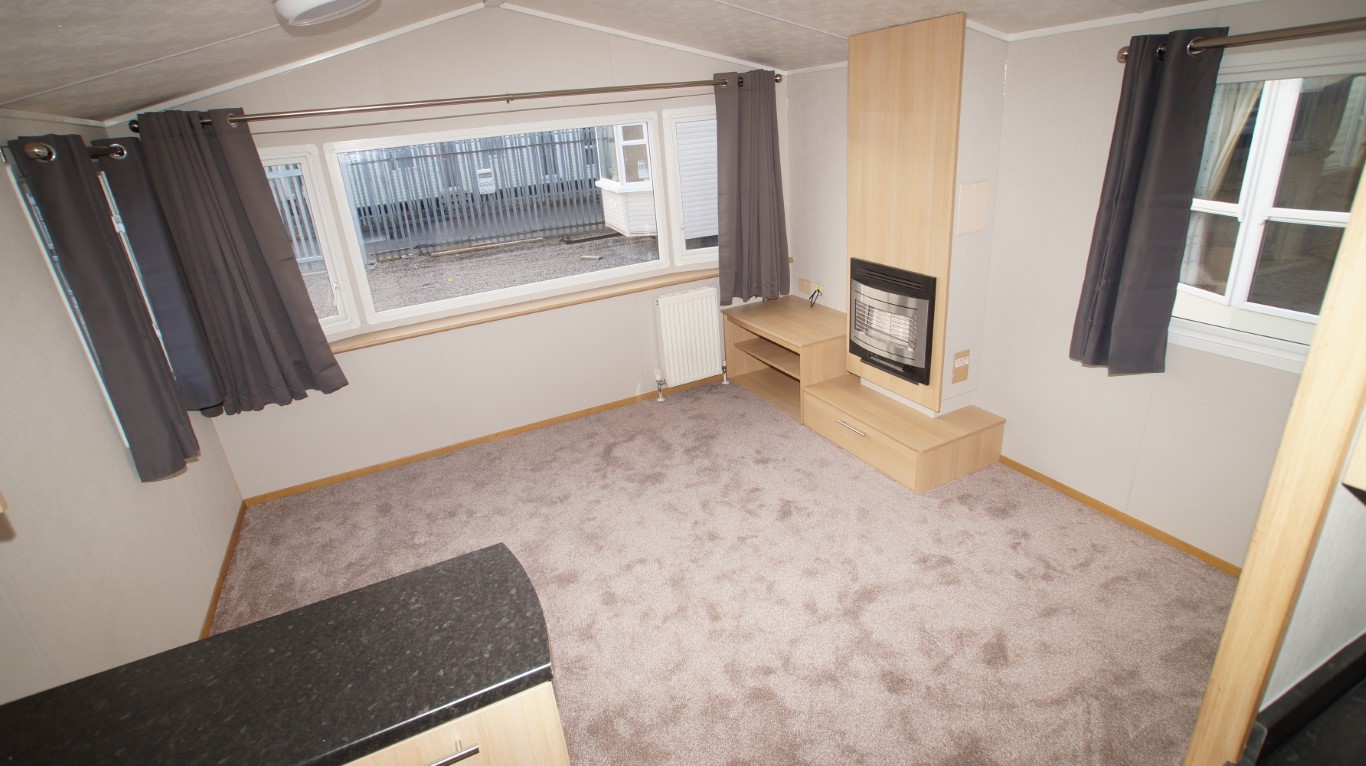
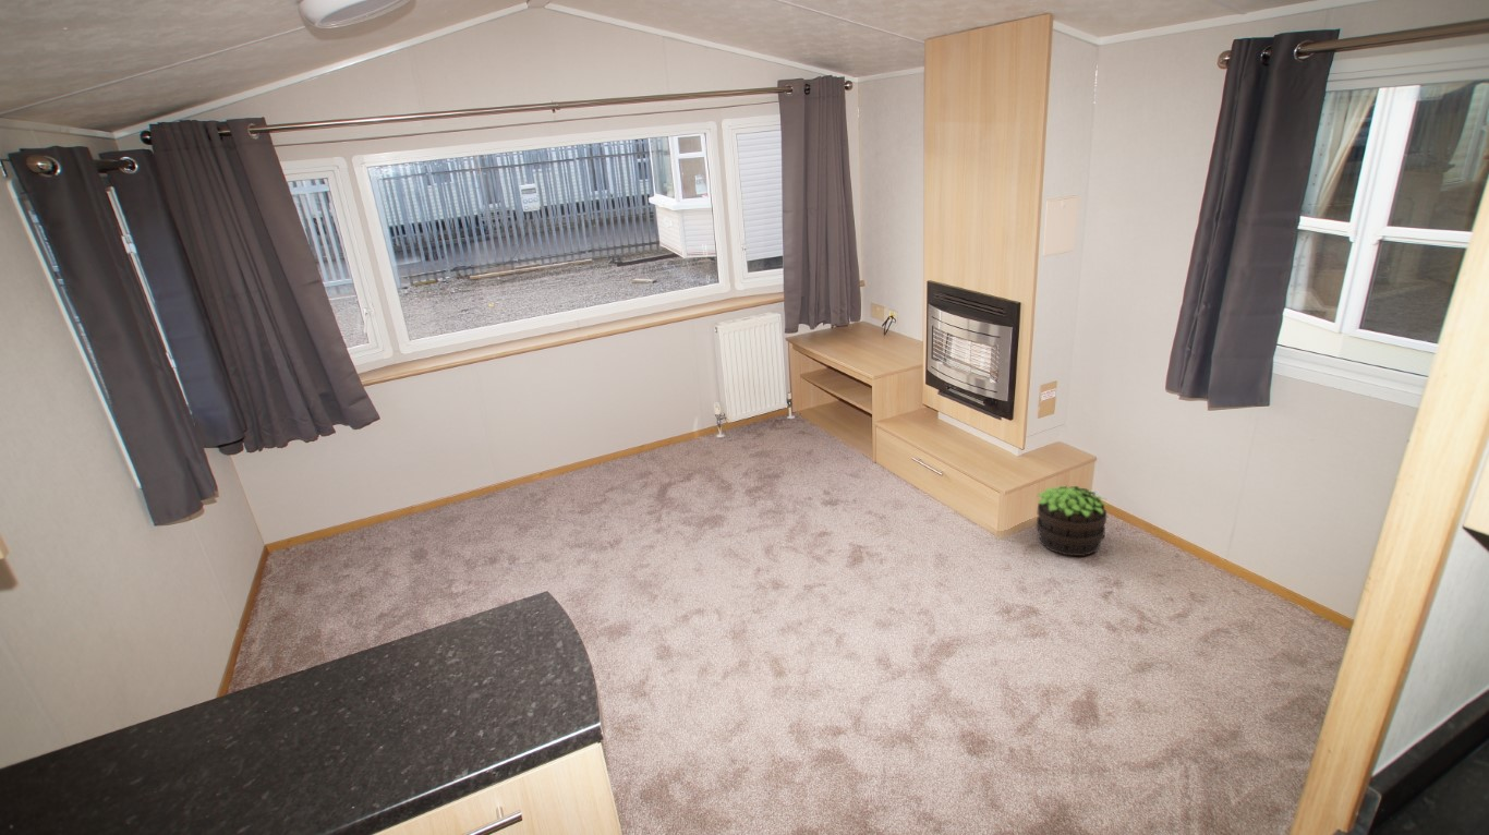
+ potted plant [1036,485,1111,557]
